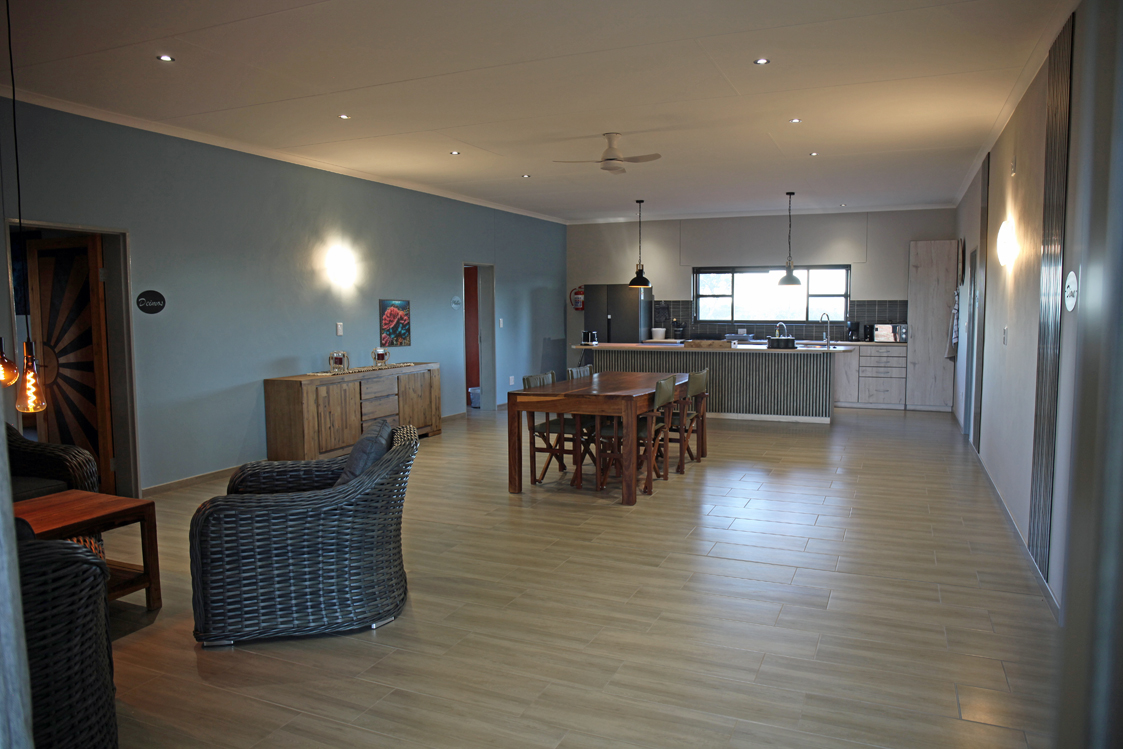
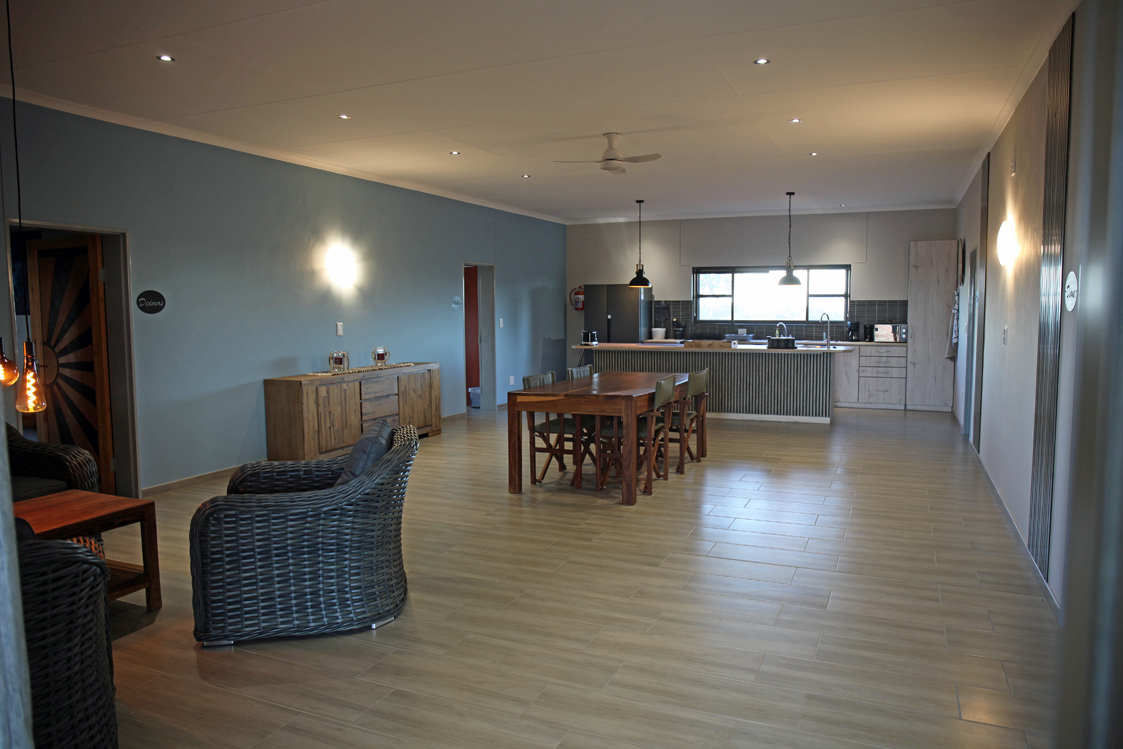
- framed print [378,298,412,349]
